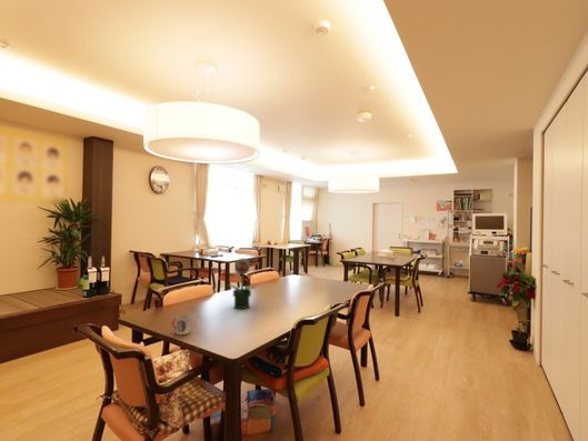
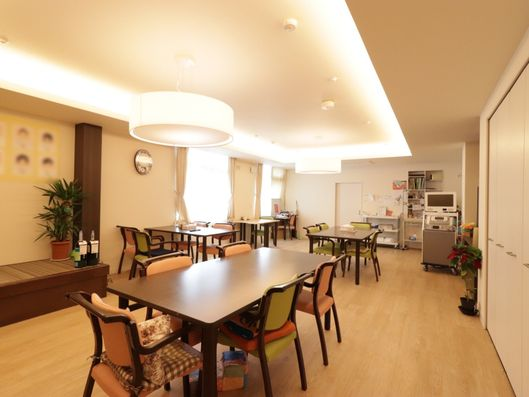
- potted flower [227,258,256,310]
- cup [171,314,191,335]
